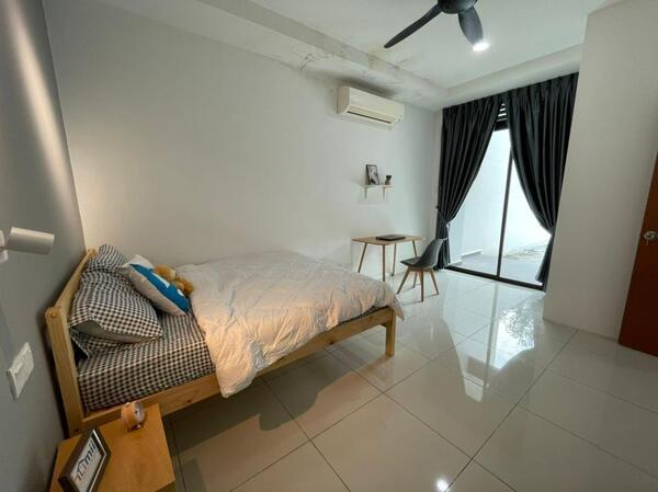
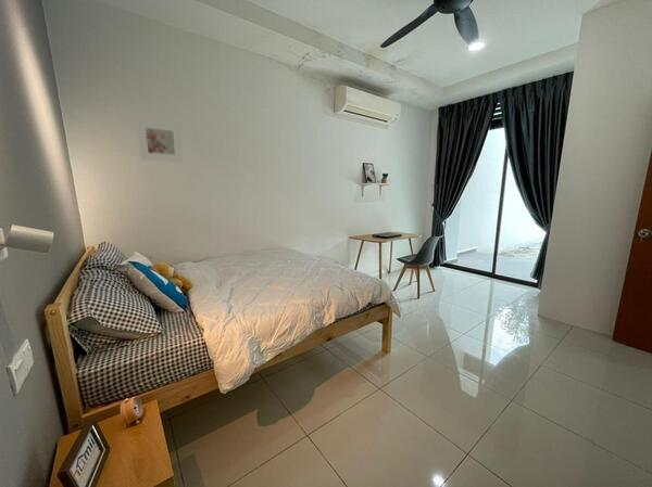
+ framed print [135,118,184,163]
